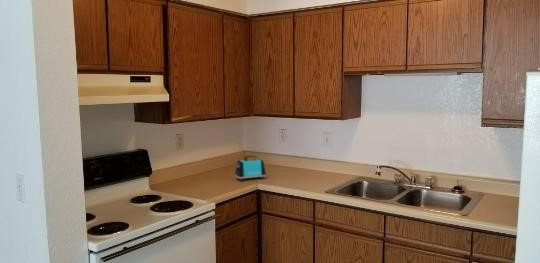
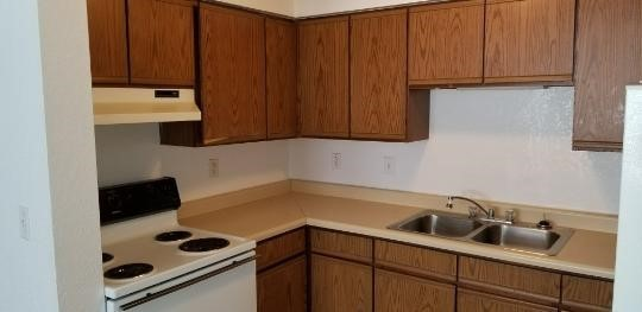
- toaster [234,155,267,182]
